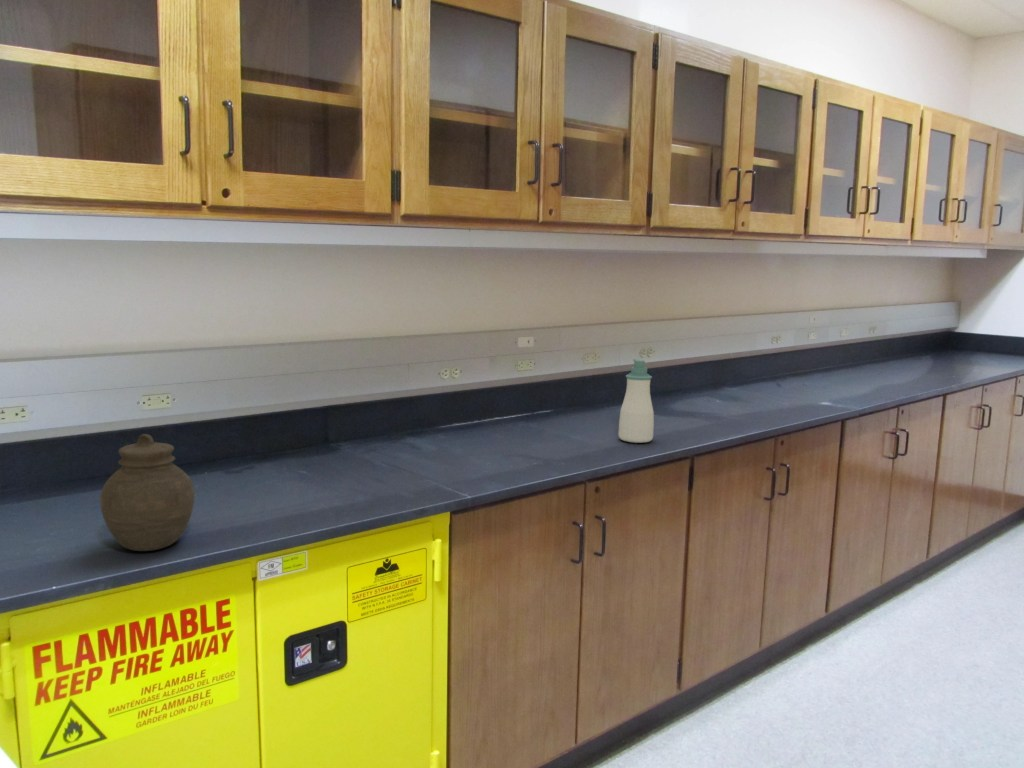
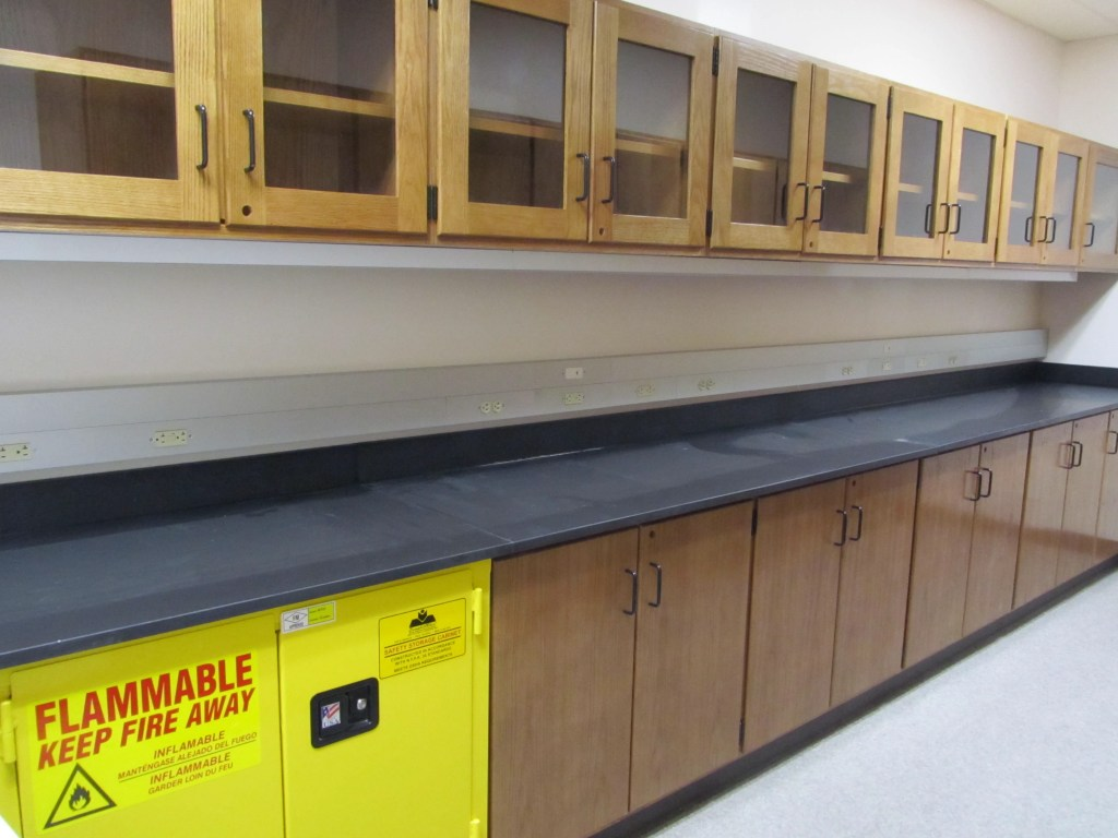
- jar [99,433,196,552]
- soap bottle [618,358,655,444]
